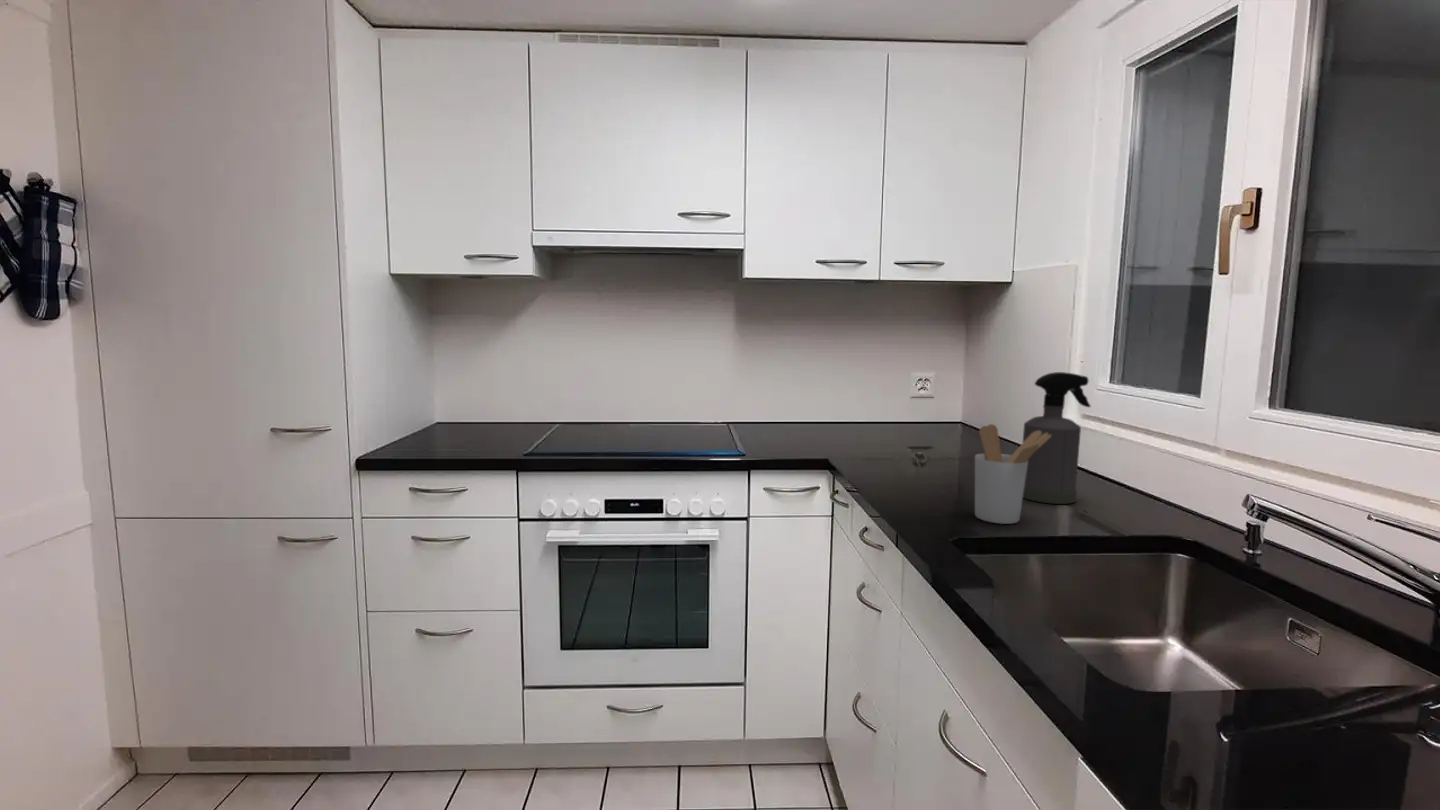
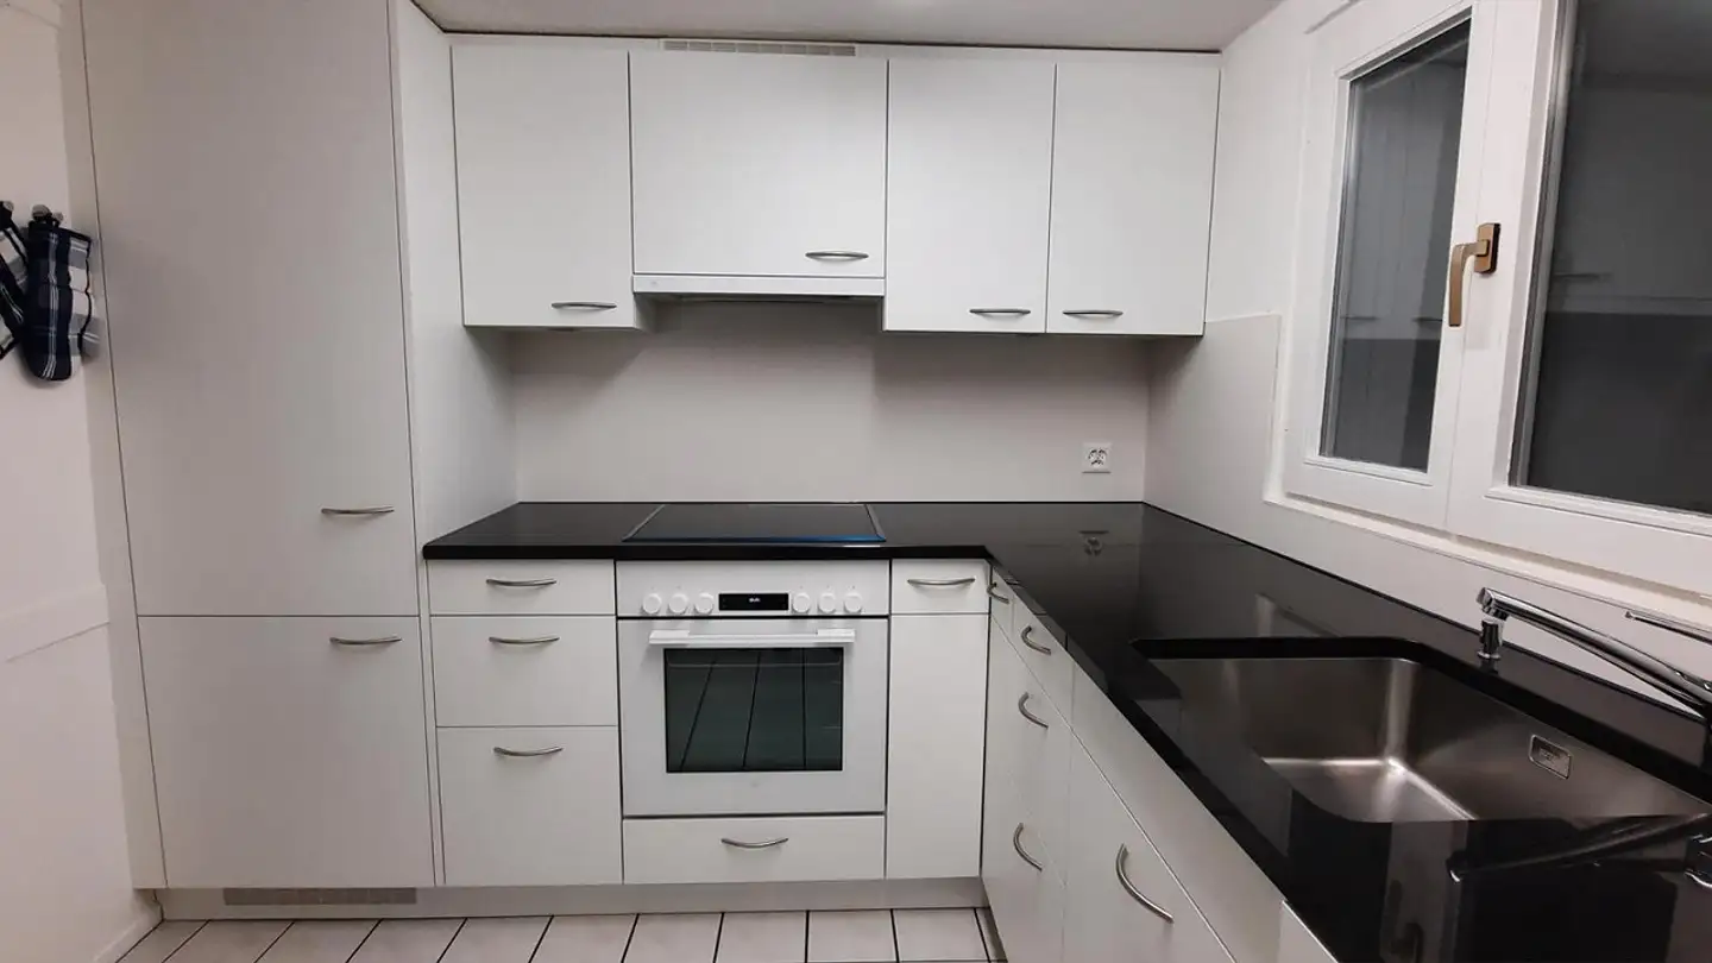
- spray bottle [1022,371,1092,505]
- utensil holder [974,423,1051,525]
